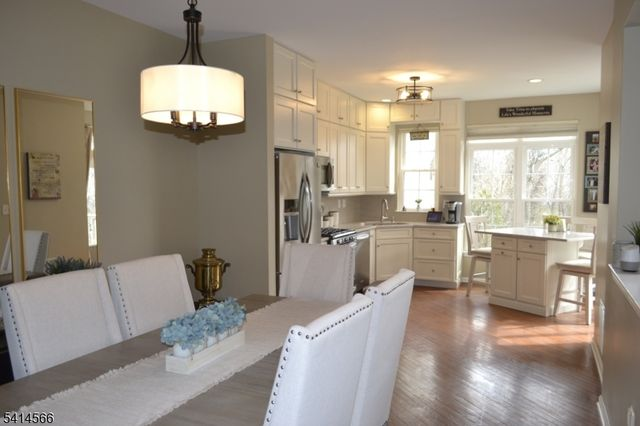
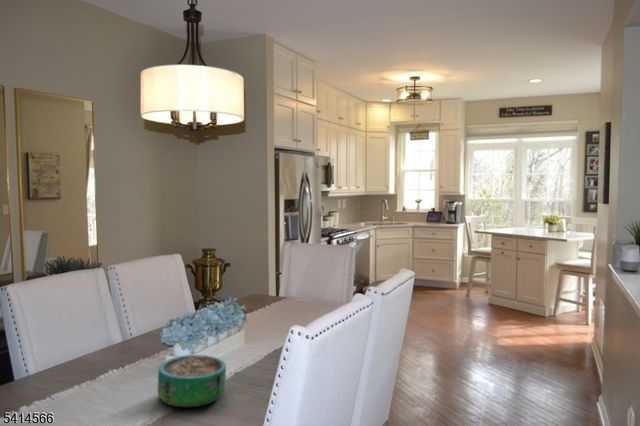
+ decorative bowl [157,354,227,409]
